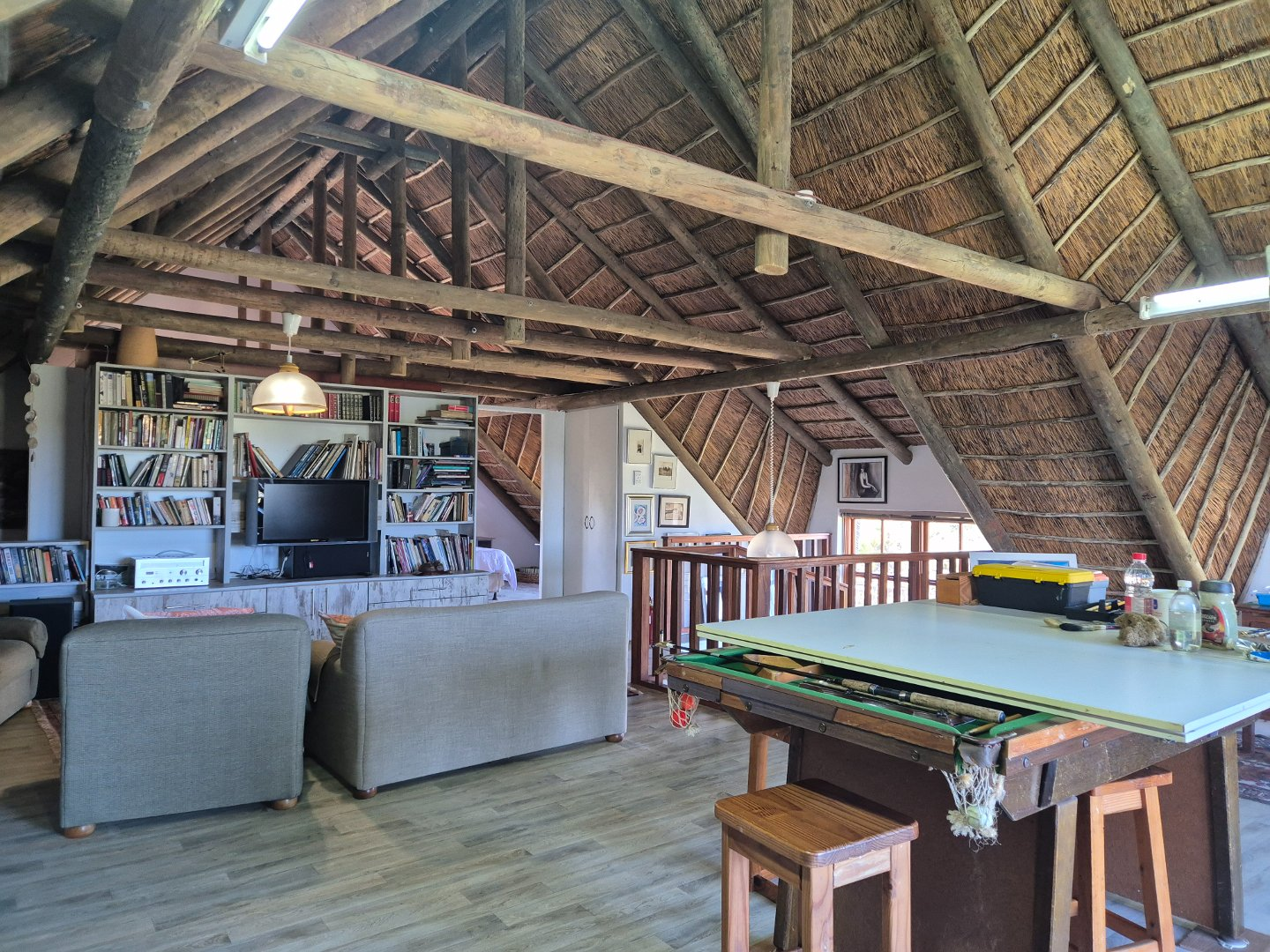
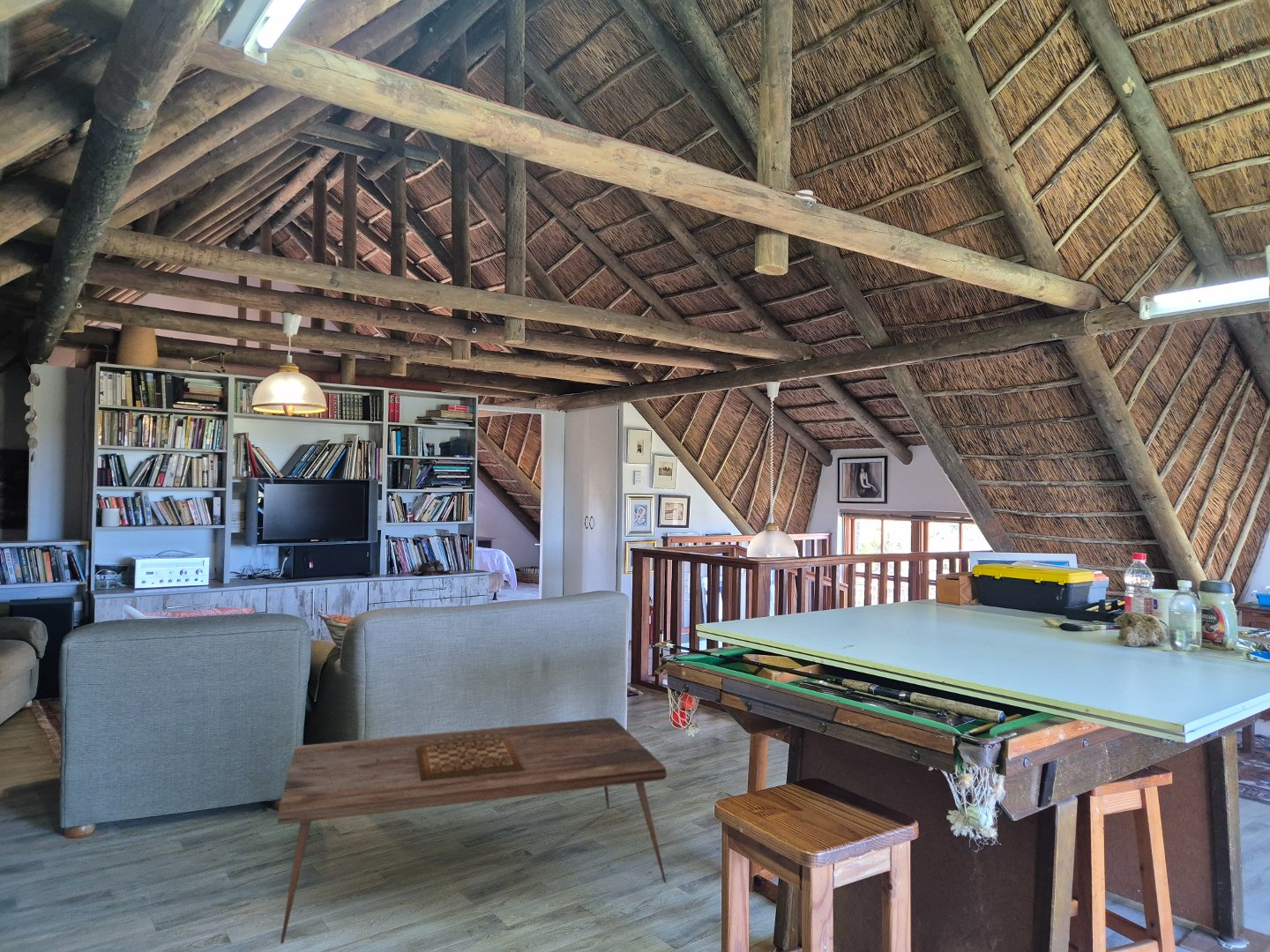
+ coffee table [277,717,668,945]
